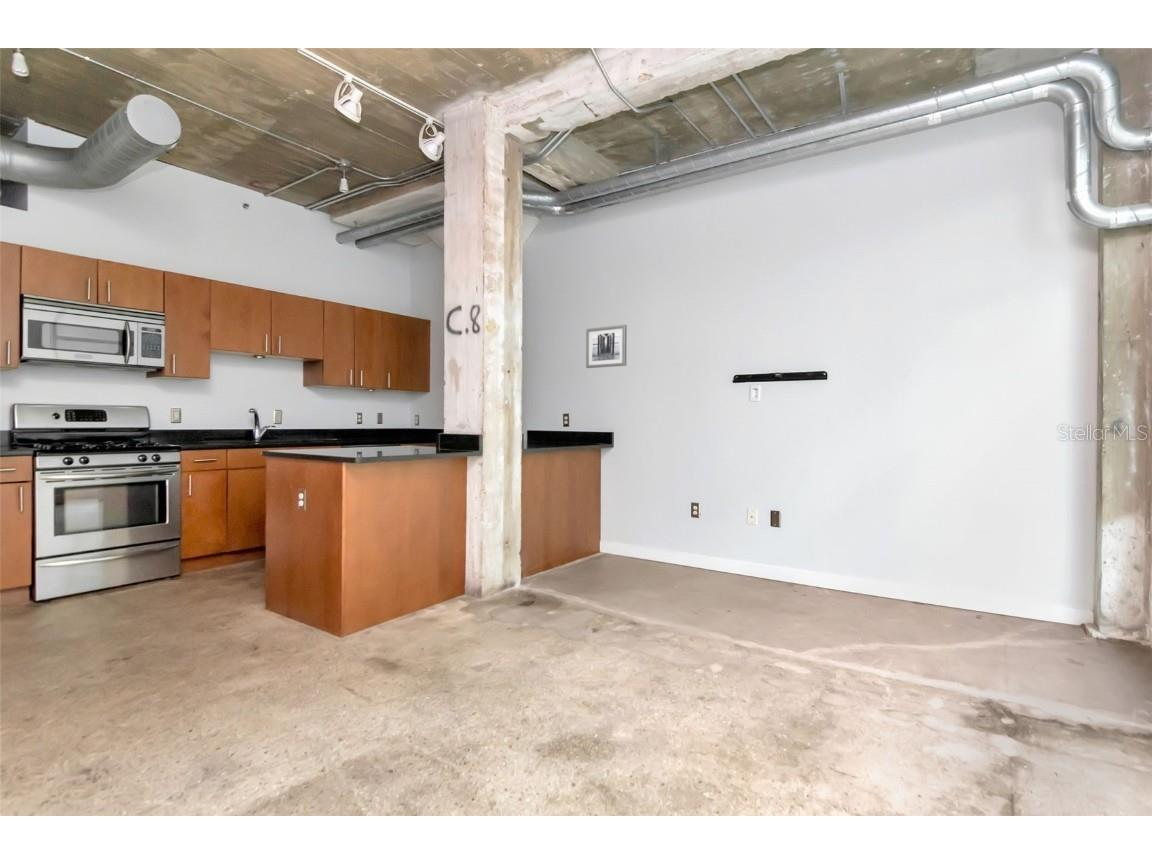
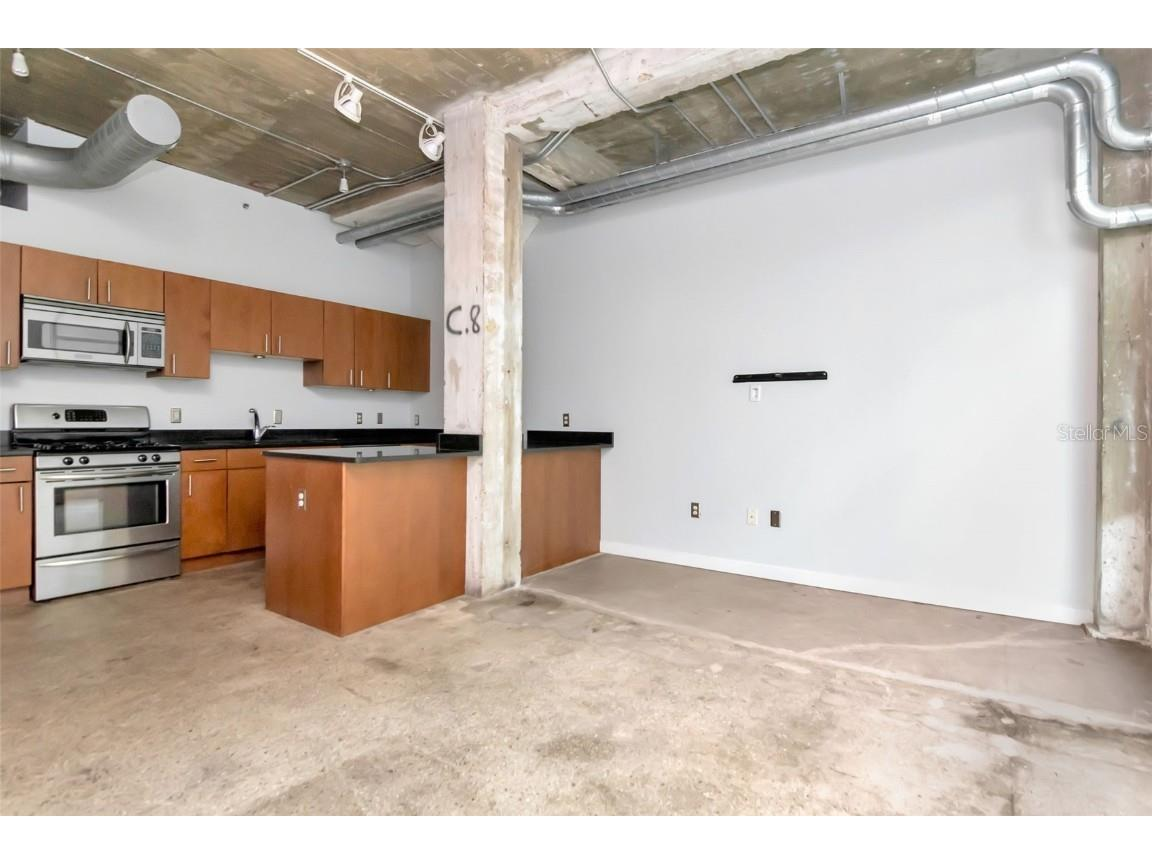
- wall art [585,324,628,369]
